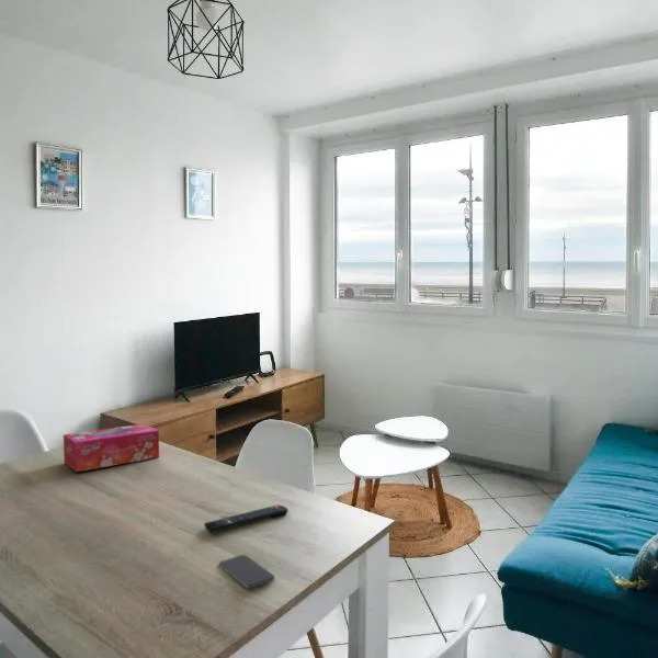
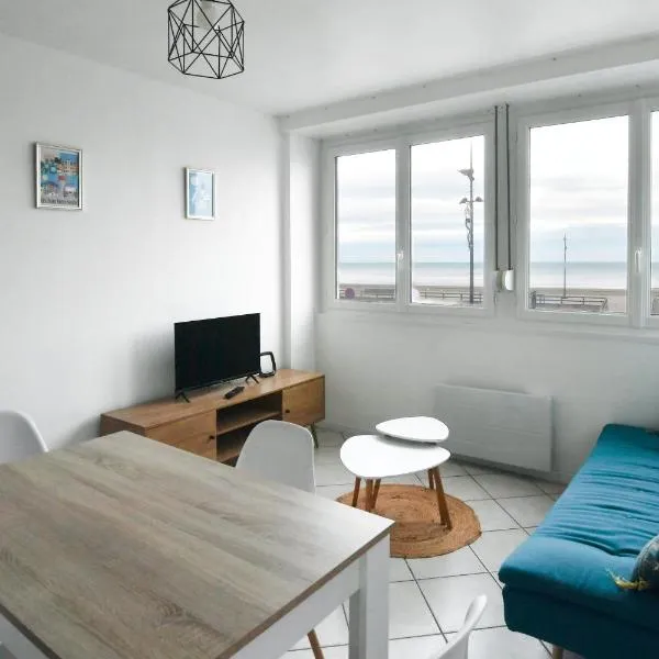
- tissue box [63,423,160,473]
- remote control [203,503,290,533]
- smartphone [218,554,275,589]
